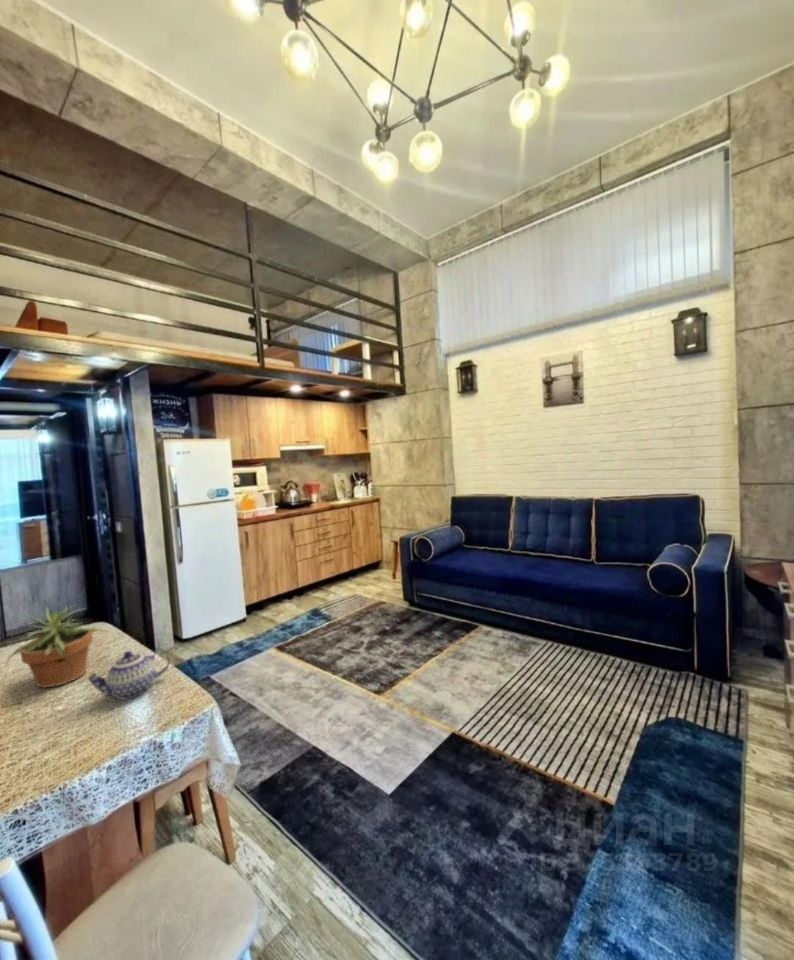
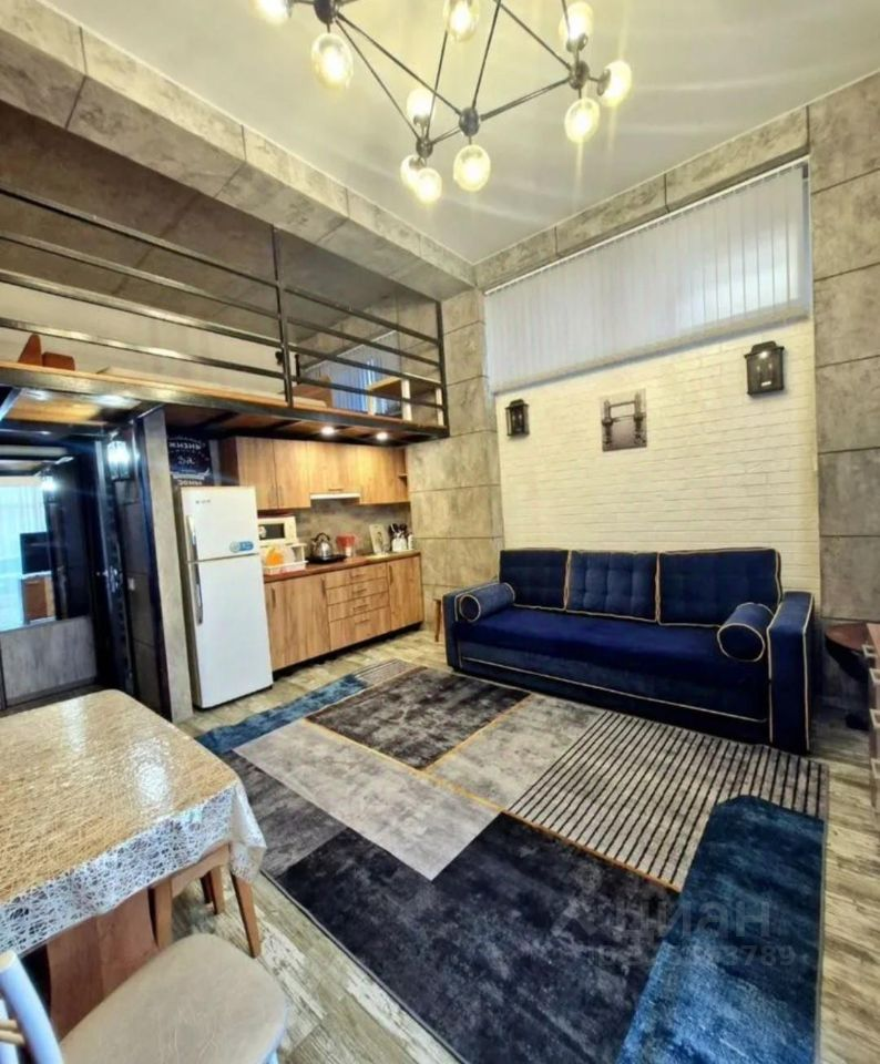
- teapot [87,646,171,700]
- potted plant [0,604,112,689]
